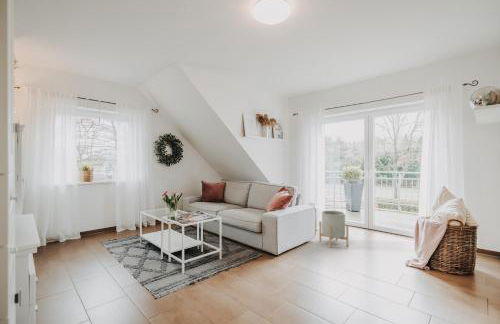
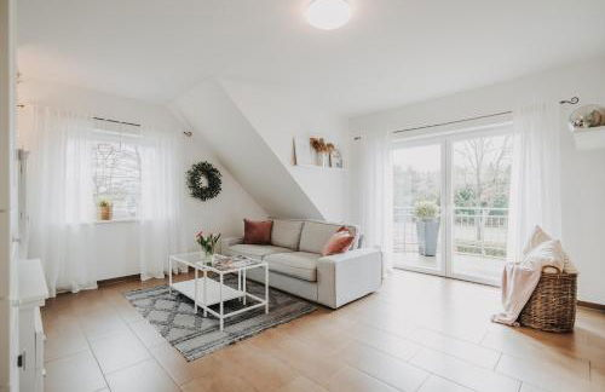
- planter [318,210,349,248]
